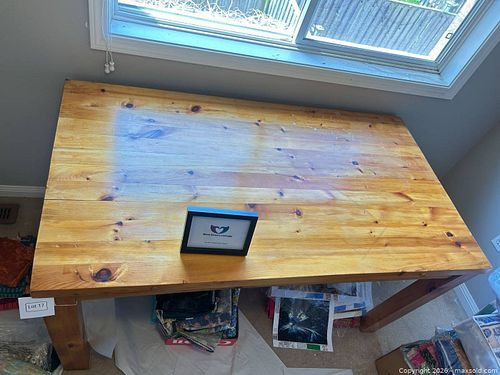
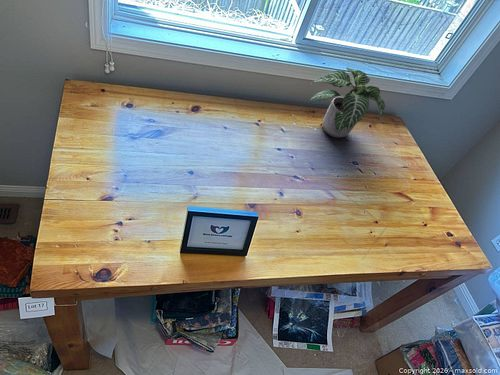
+ potted plant [307,66,386,139]
